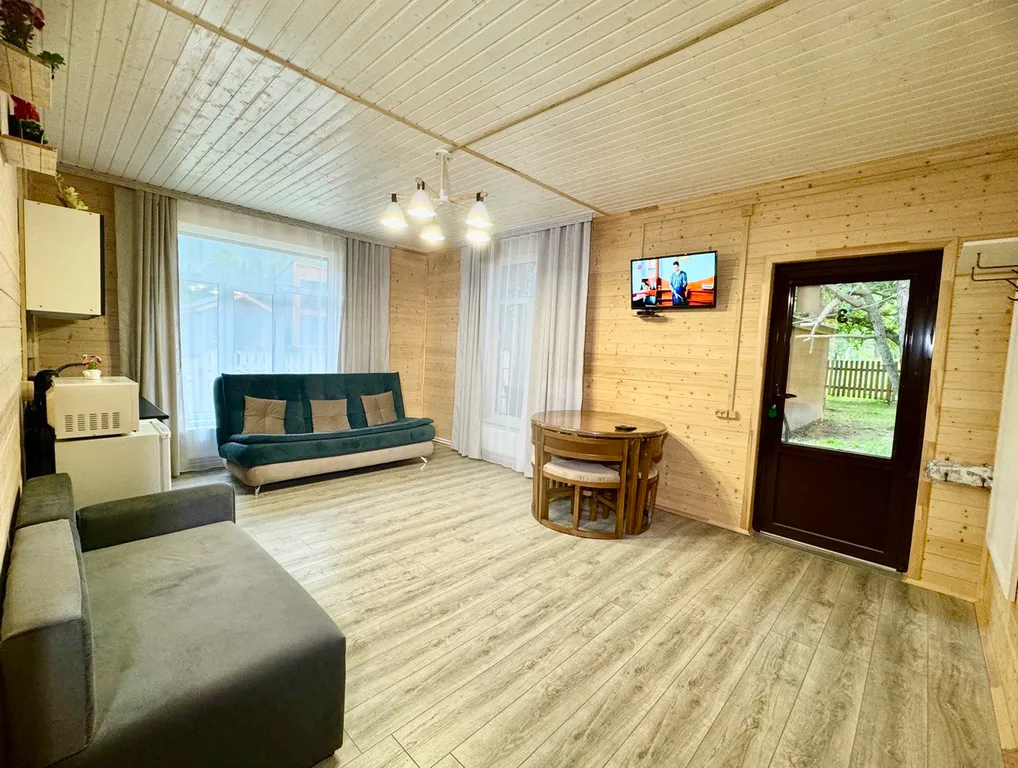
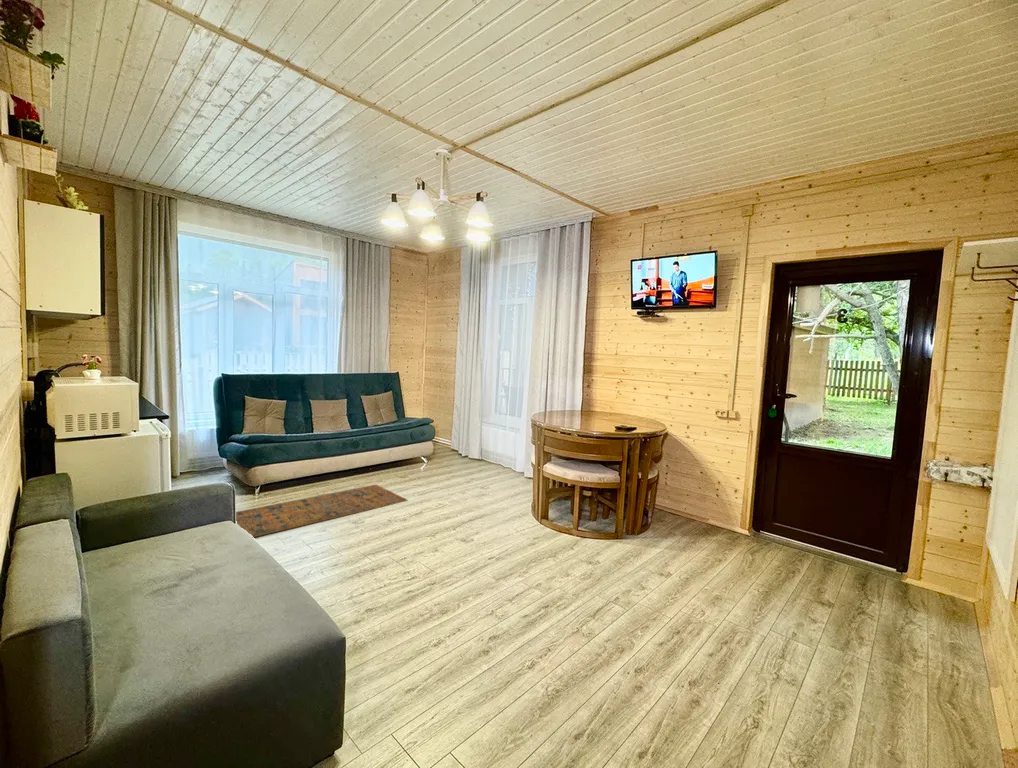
+ rug [235,484,409,538]
